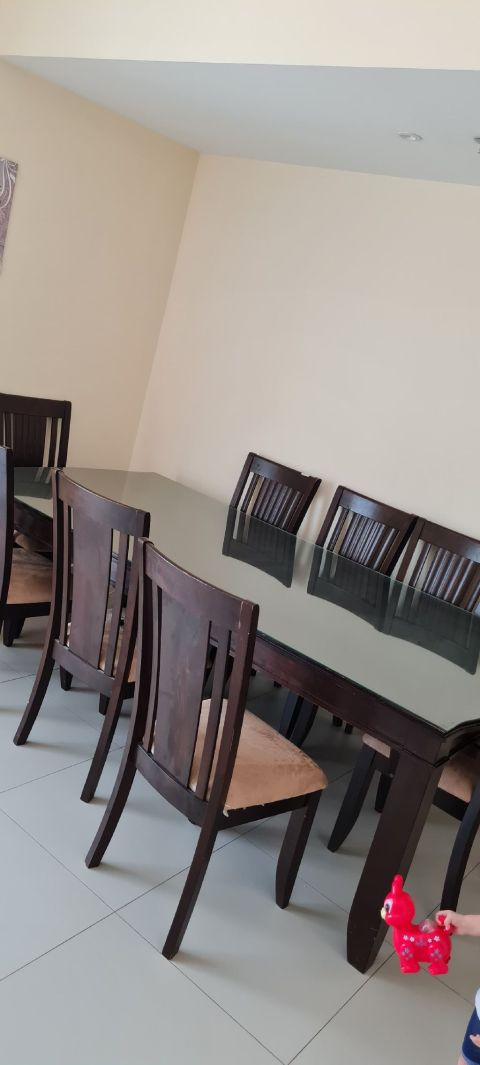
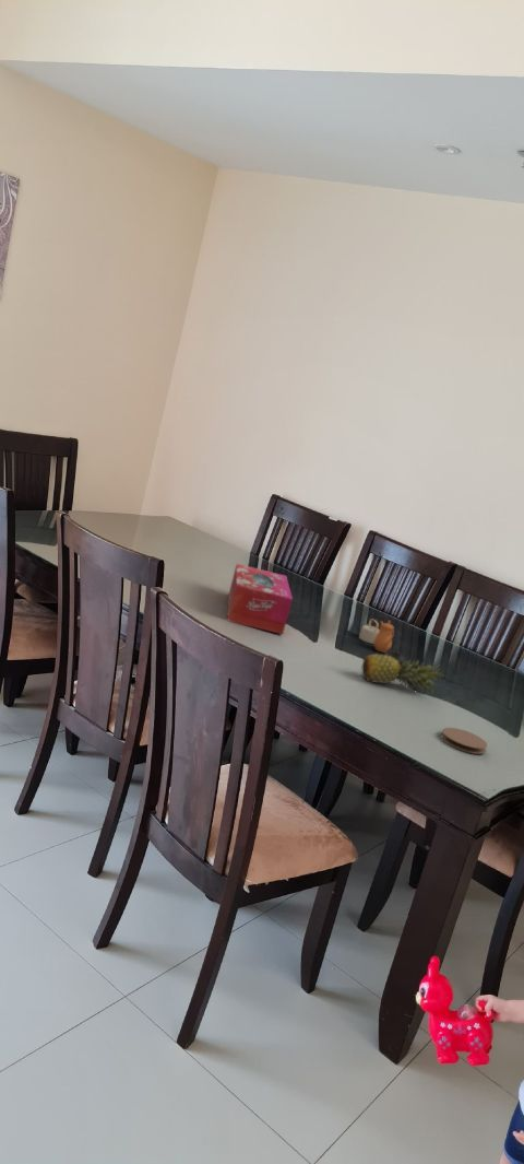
+ teapot [358,618,406,663]
+ fruit [361,652,444,695]
+ tissue box [227,563,294,635]
+ coaster [440,727,488,755]
